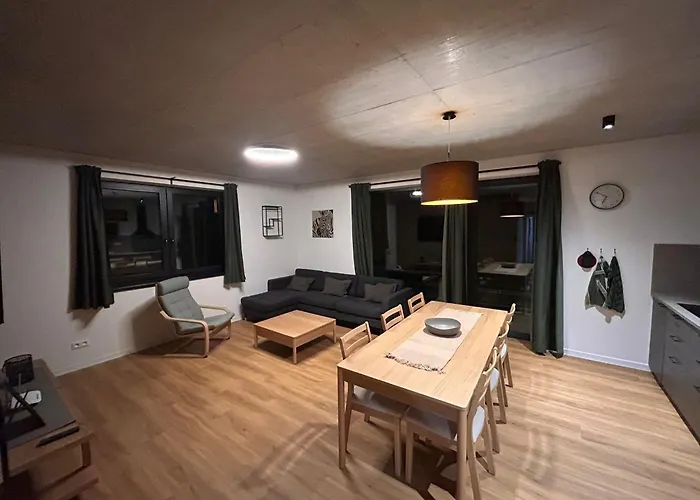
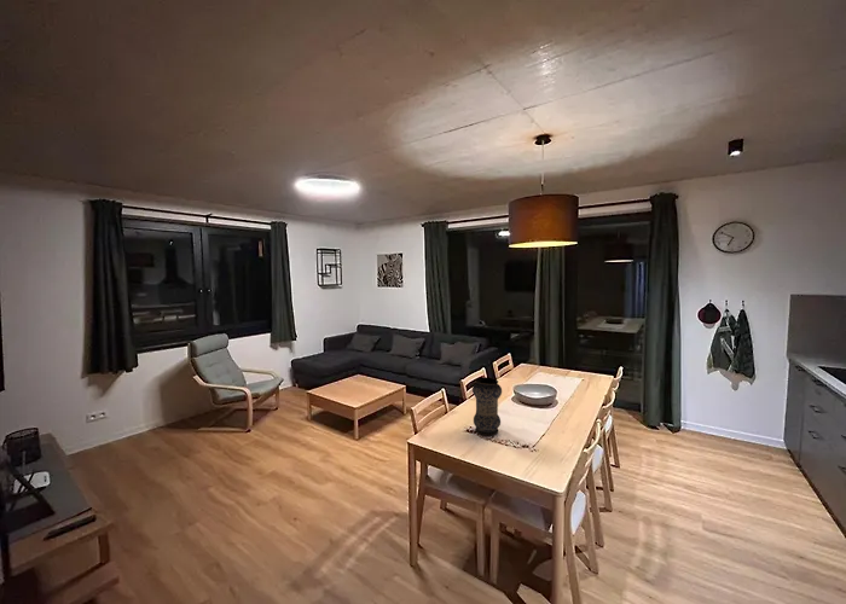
+ vase [471,376,503,436]
